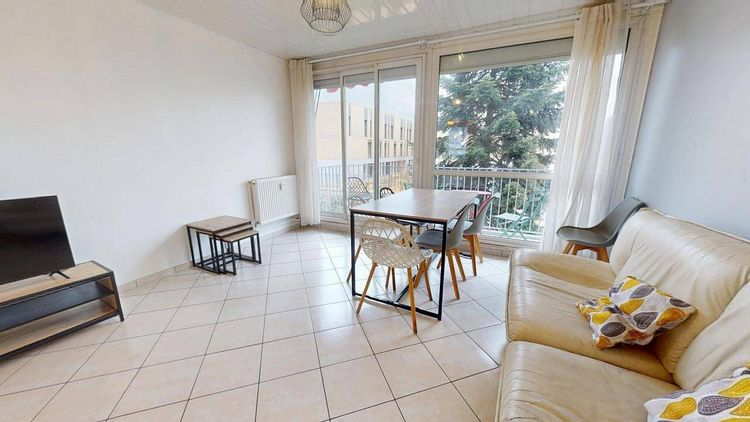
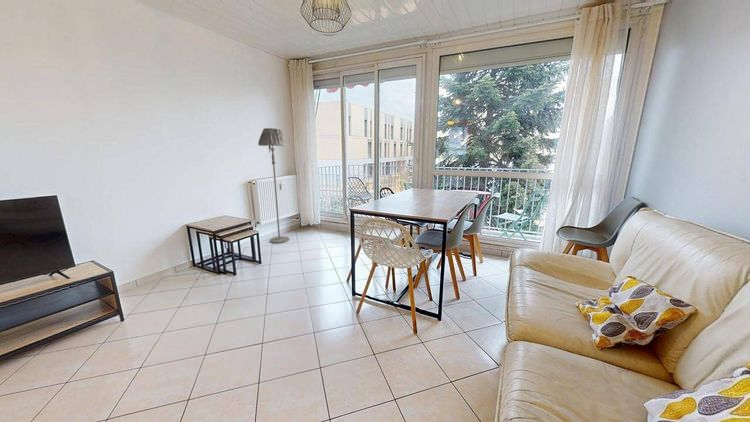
+ floor lamp [257,127,290,244]
